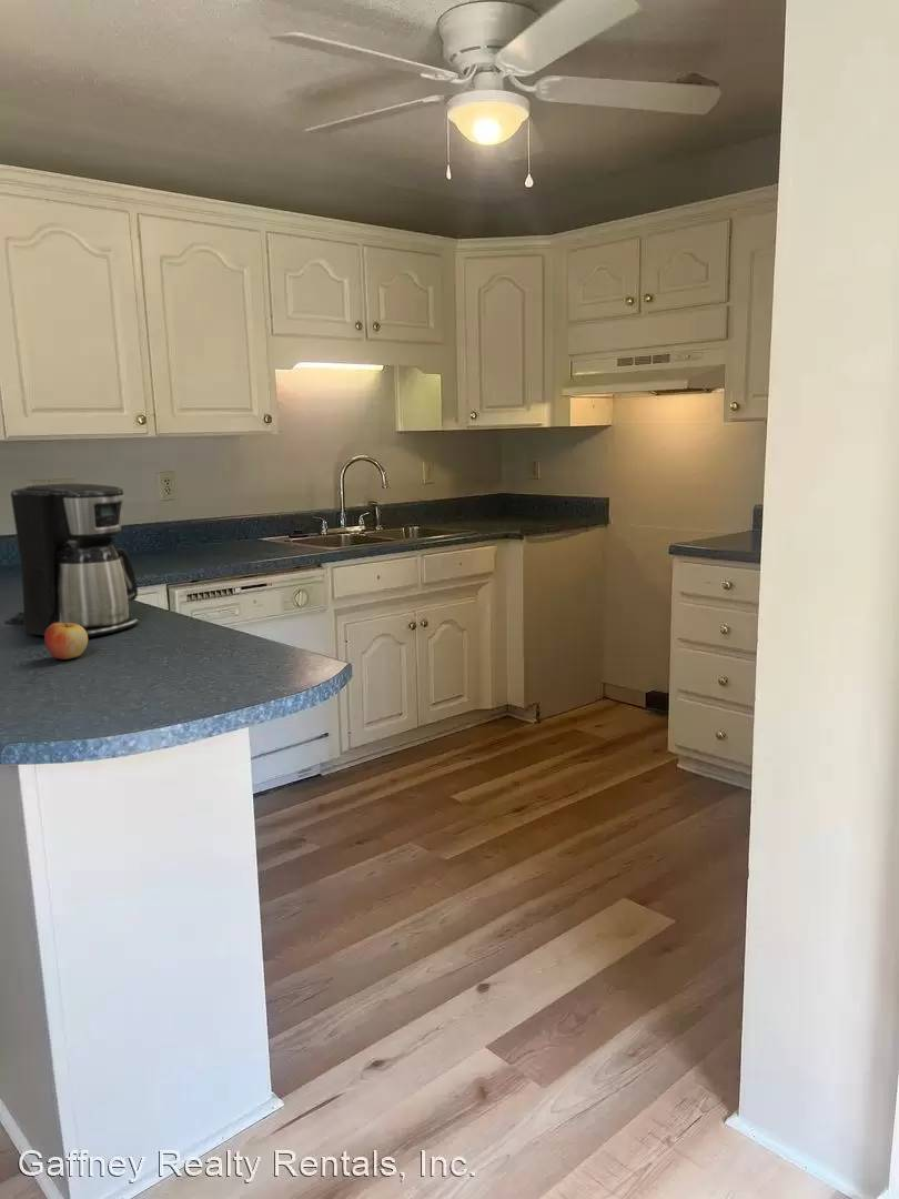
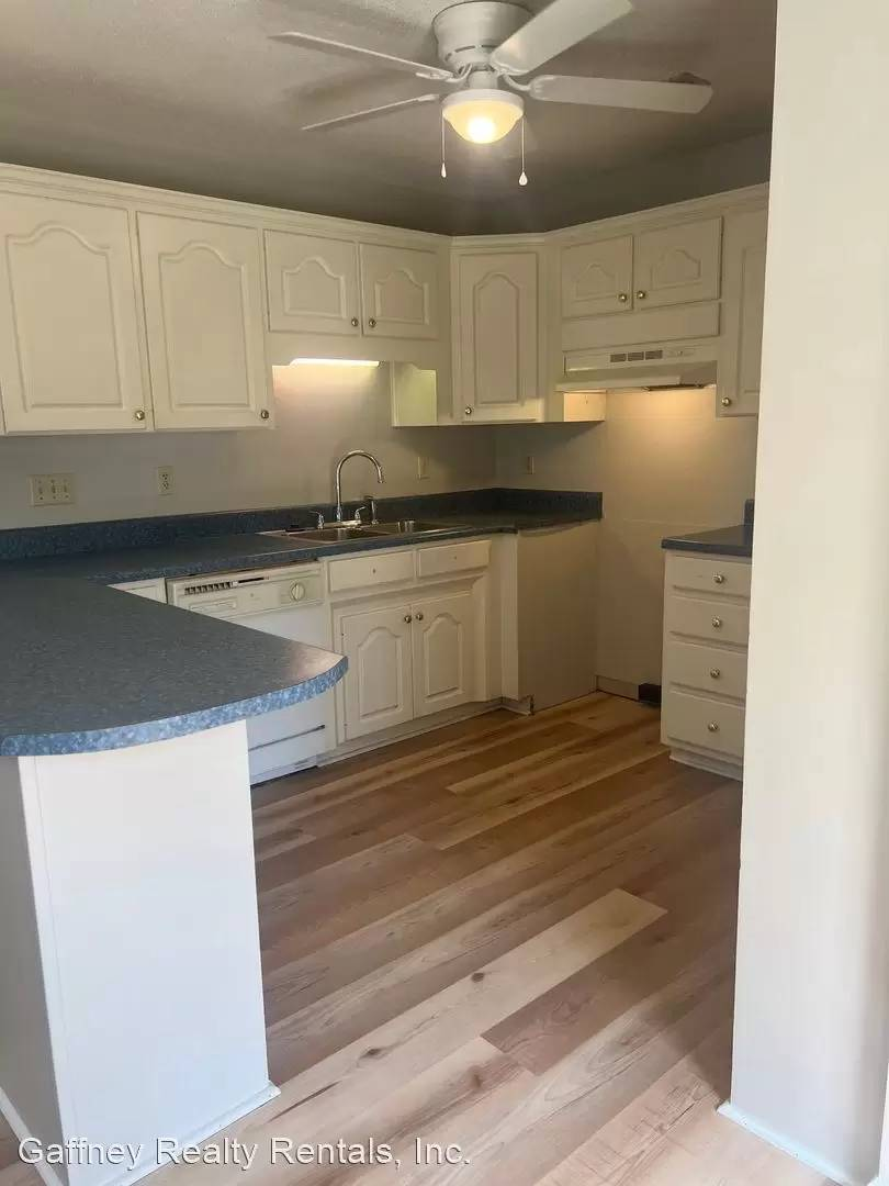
- coffee maker [3,483,140,638]
- apple [43,618,89,661]
